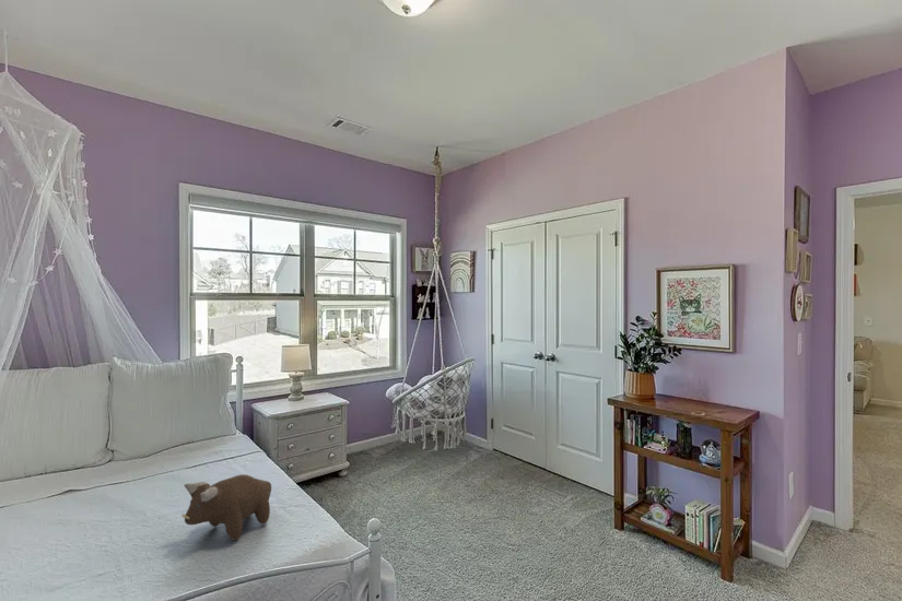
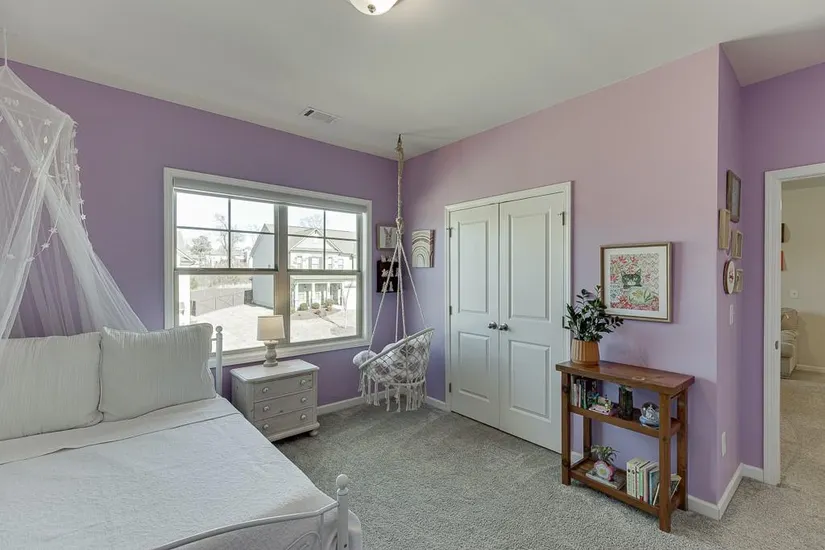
- plush toy [180,473,272,541]
